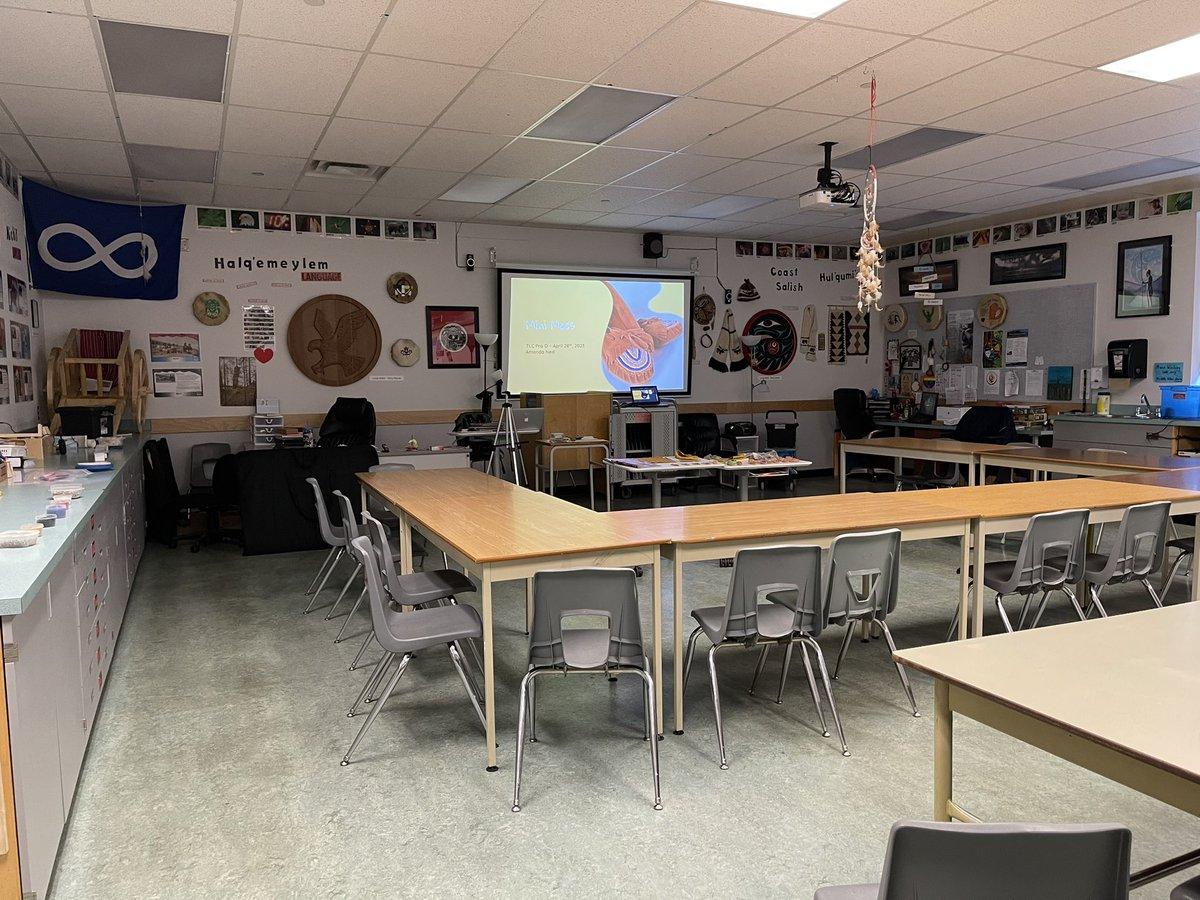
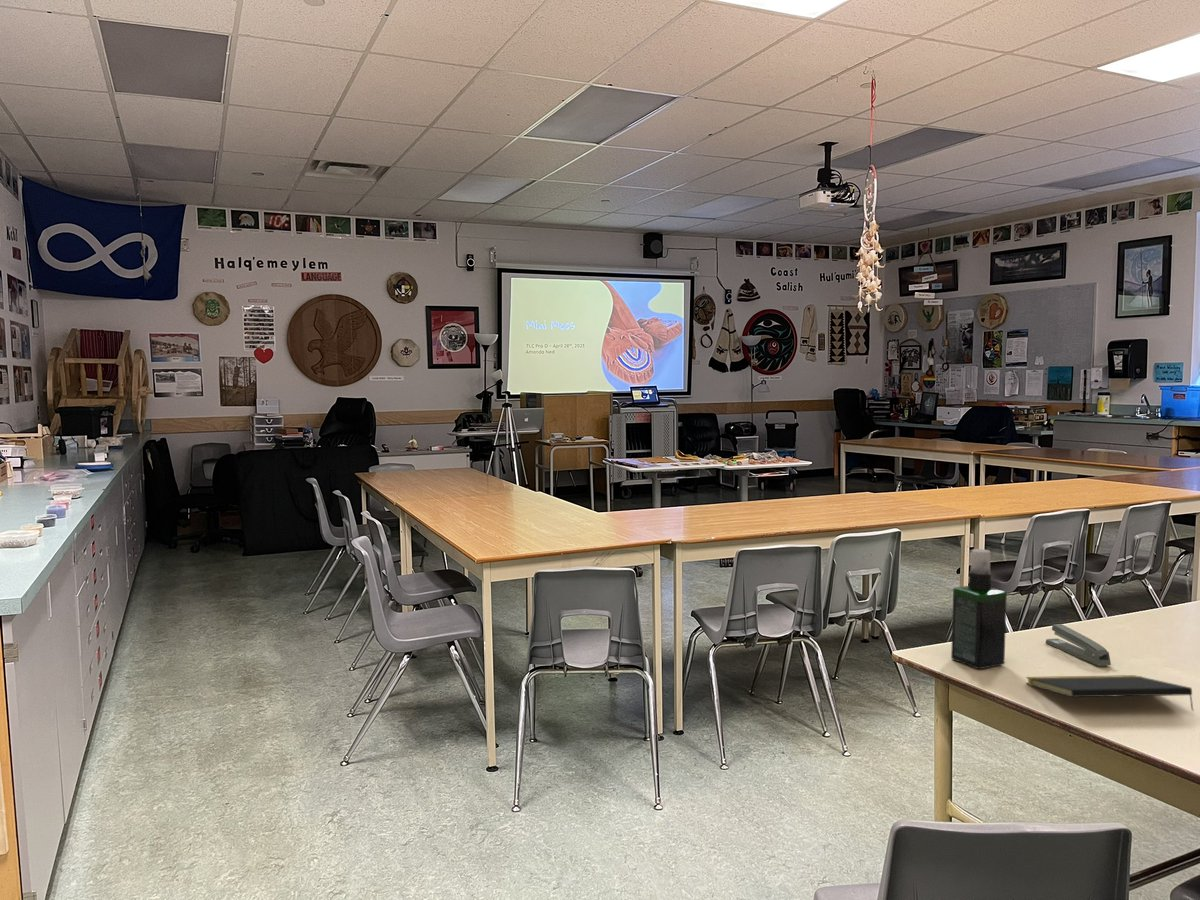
+ stapler [1045,623,1112,667]
+ spray bottle [950,548,1008,670]
+ notepad [1025,674,1195,712]
